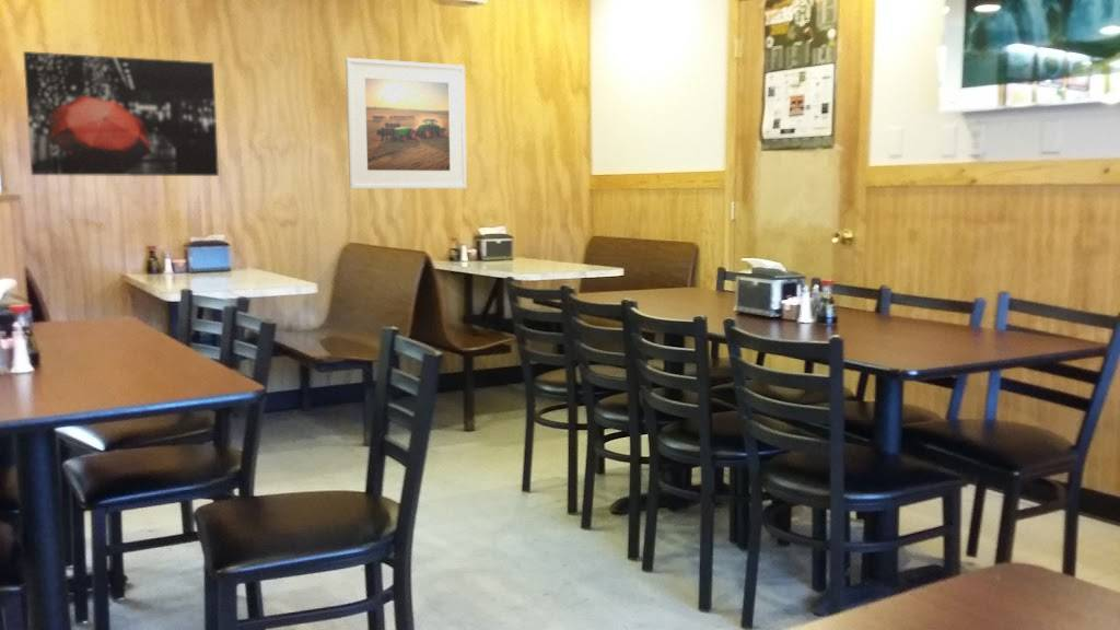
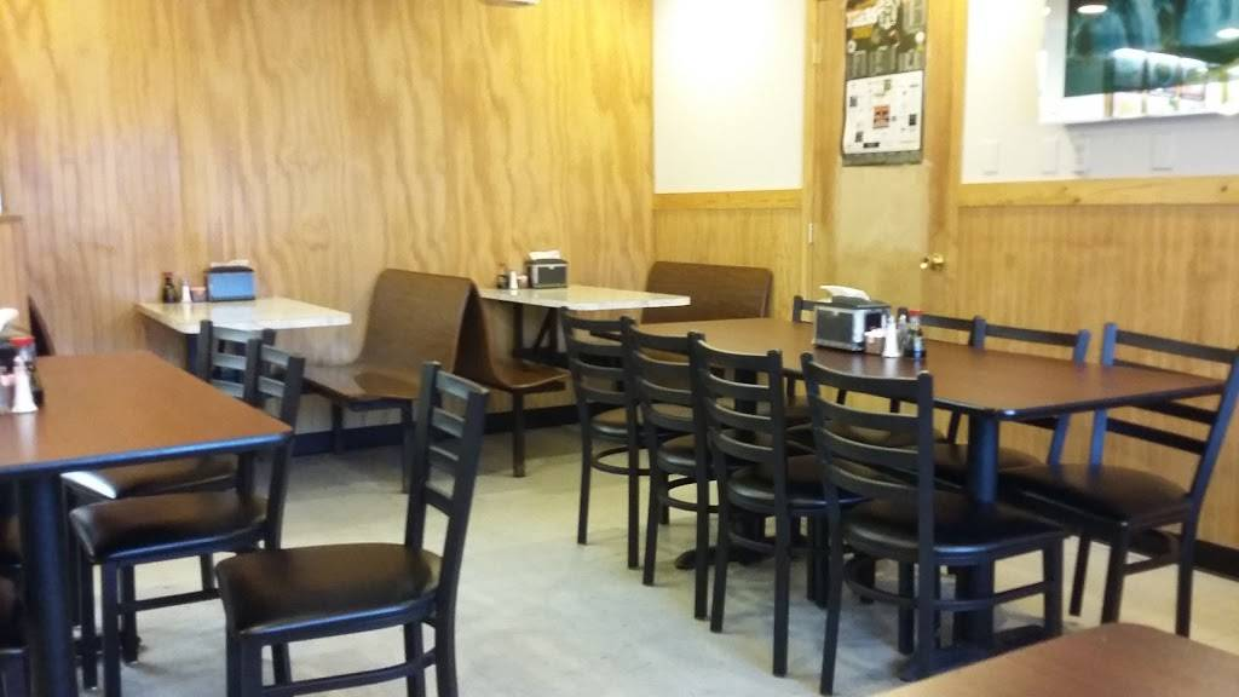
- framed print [345,57,468,190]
- wall art [22,50,220,177]
